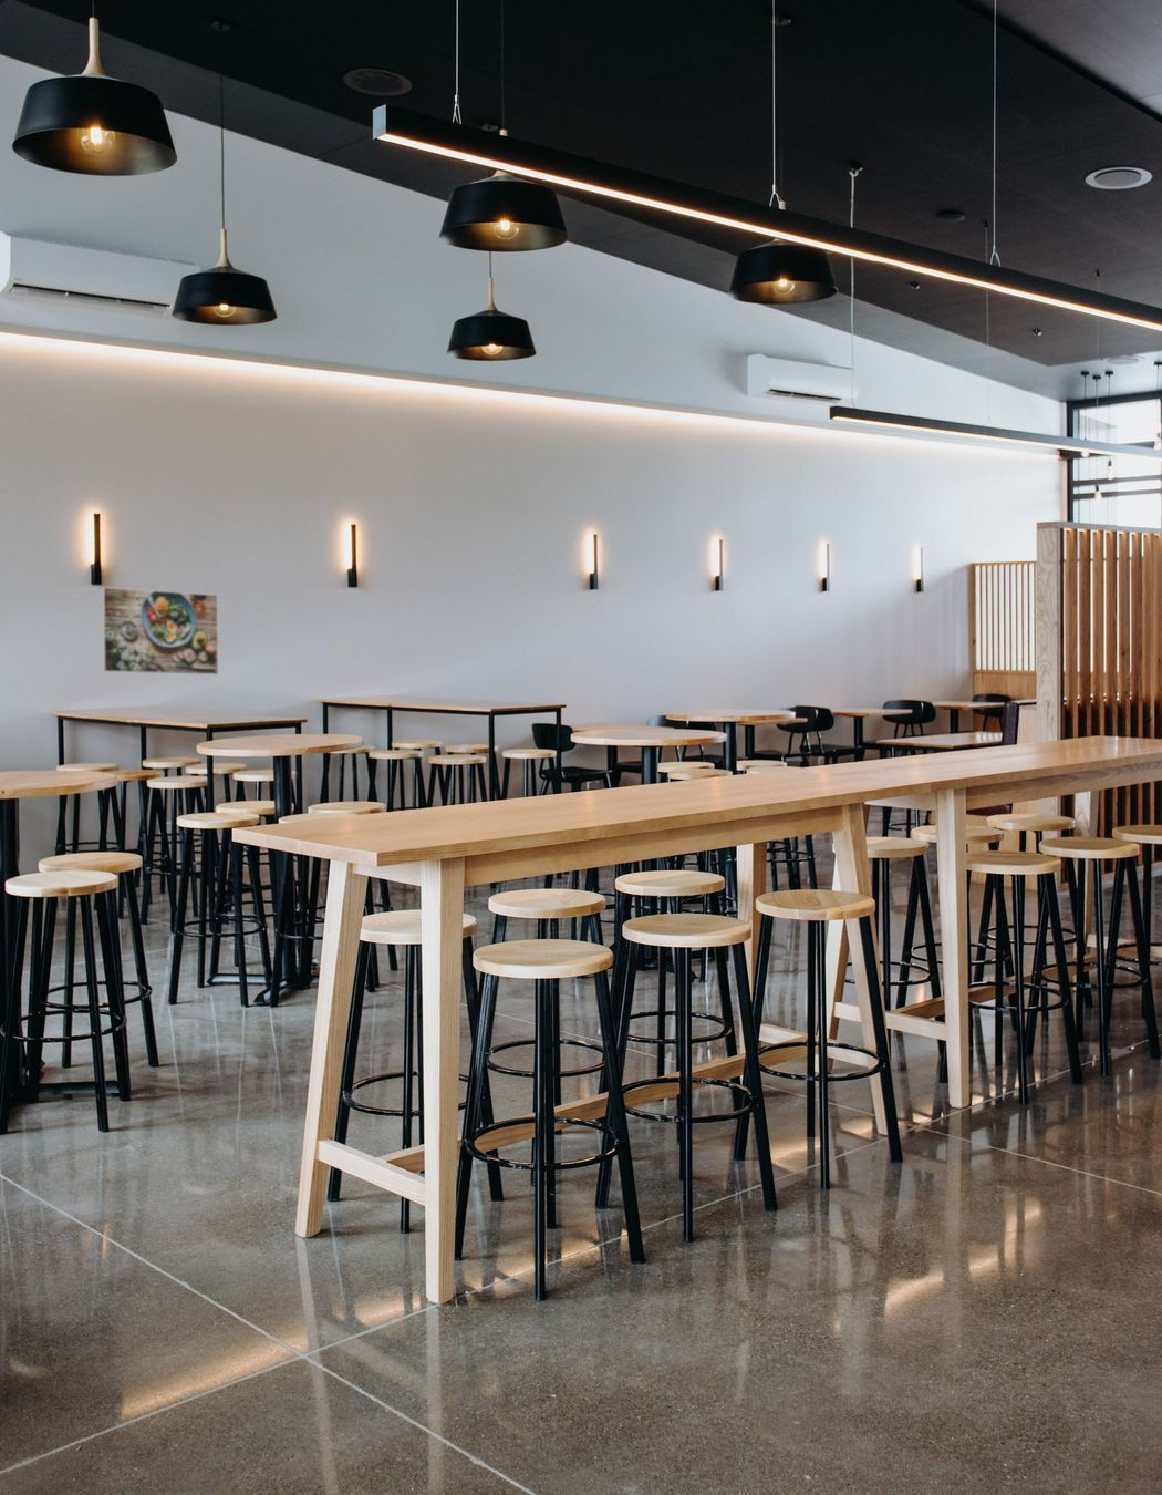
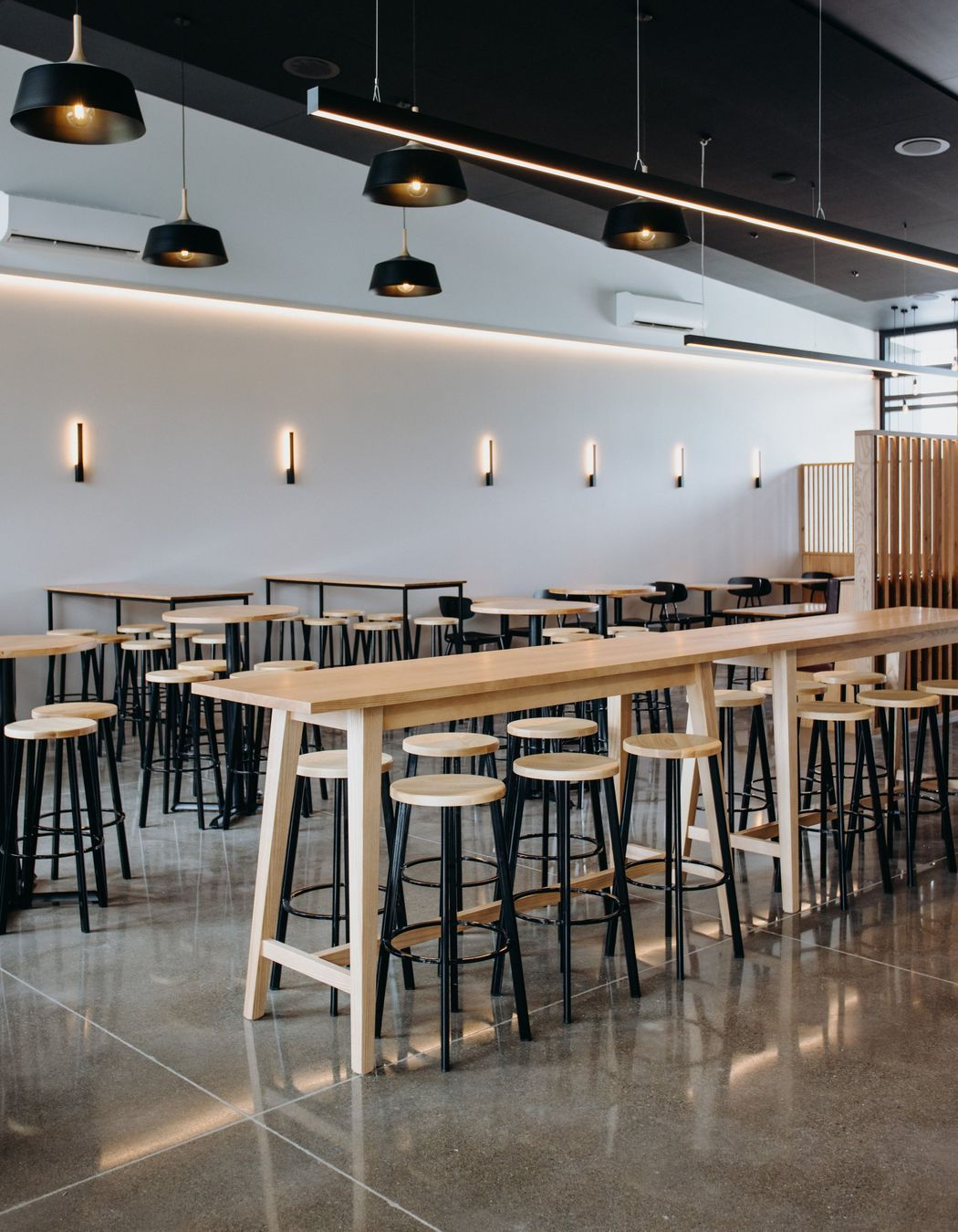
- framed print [99,586,220,676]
